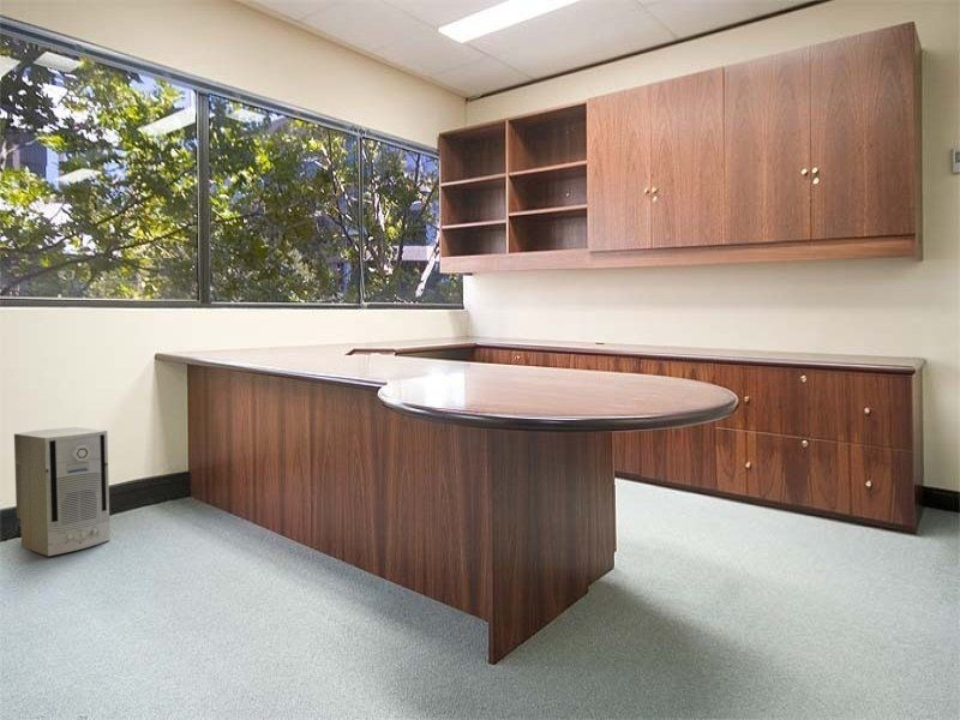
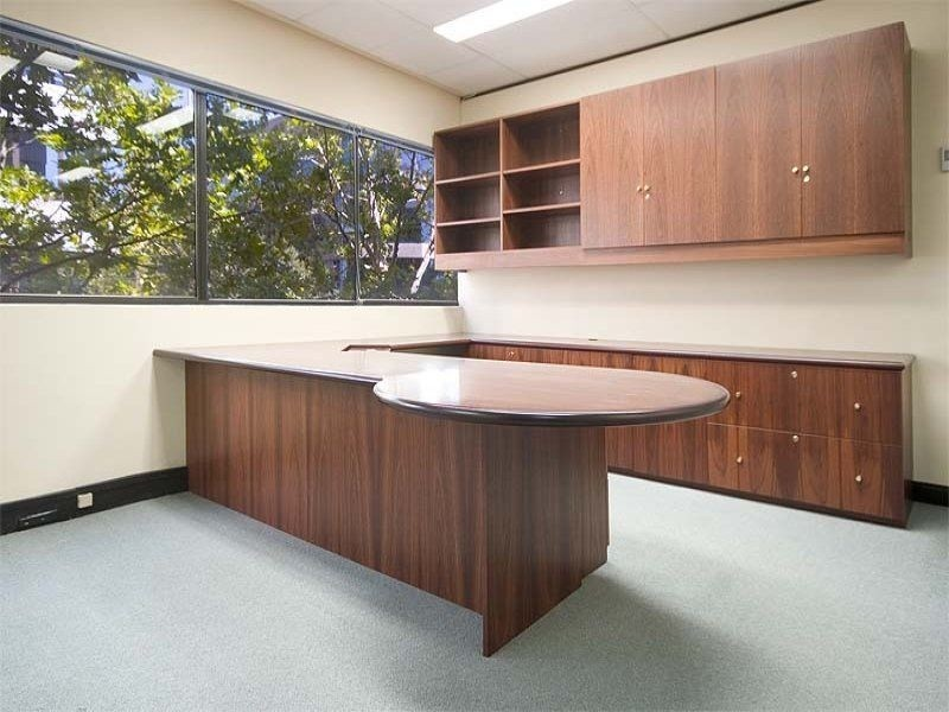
- air purifier [13,426,112,557]
